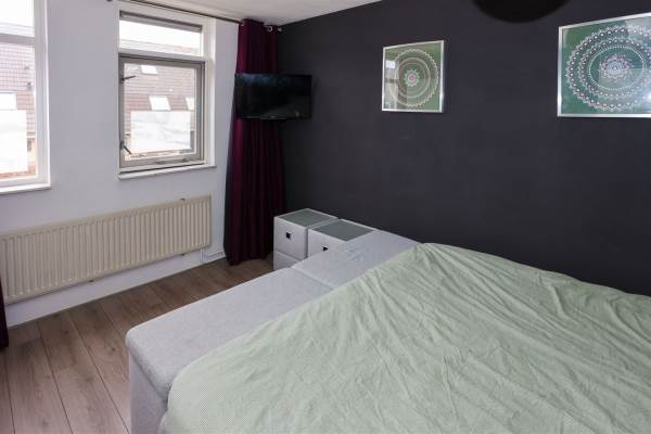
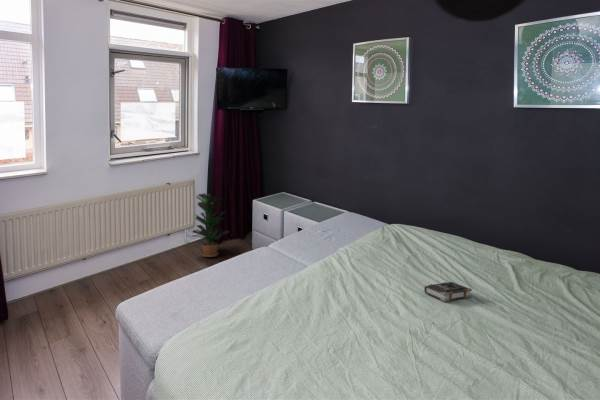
+ book [423,281,473,303]
+ potted plant [191,192,231,258]
